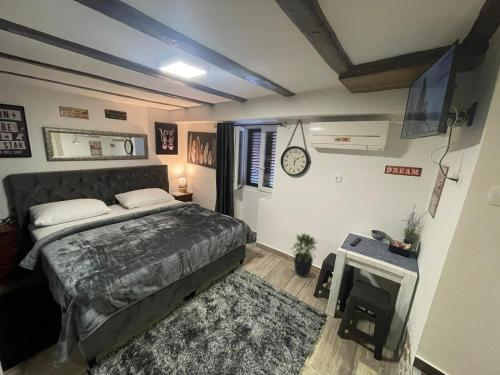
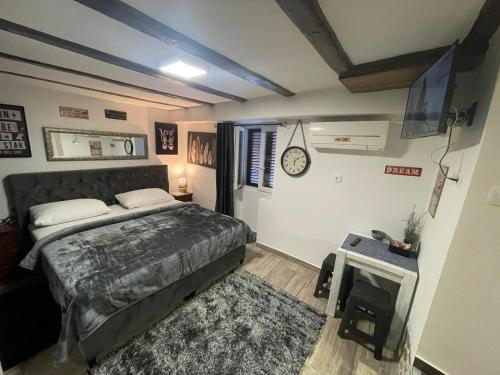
- potted plant [289,232,318,278]
